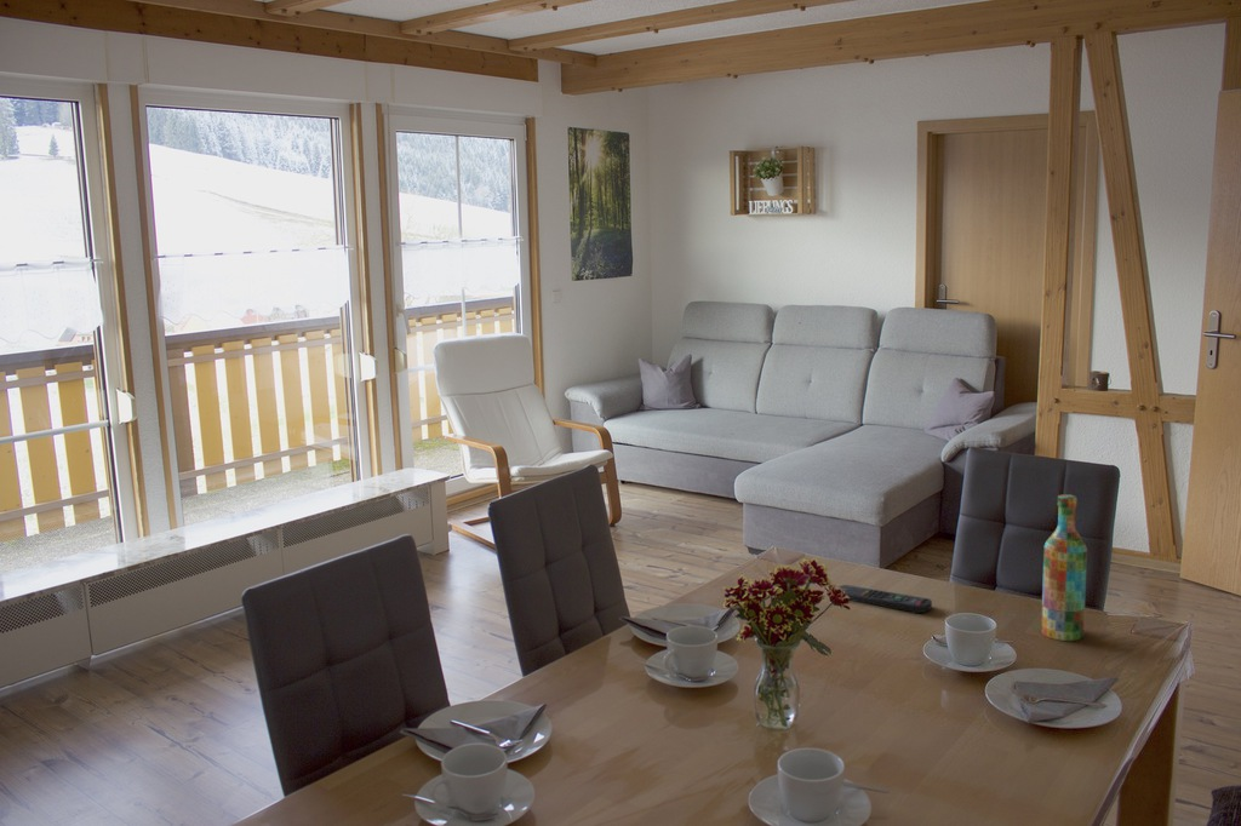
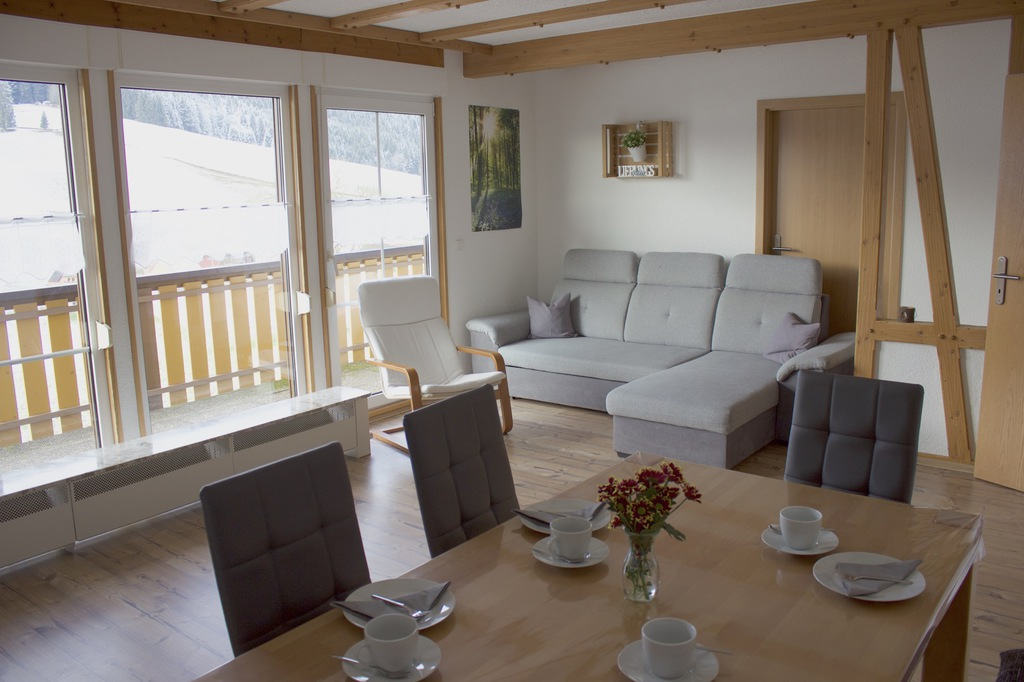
- wine bottle [1040,493,1088,642]
- remote control [836,584,933,614]
